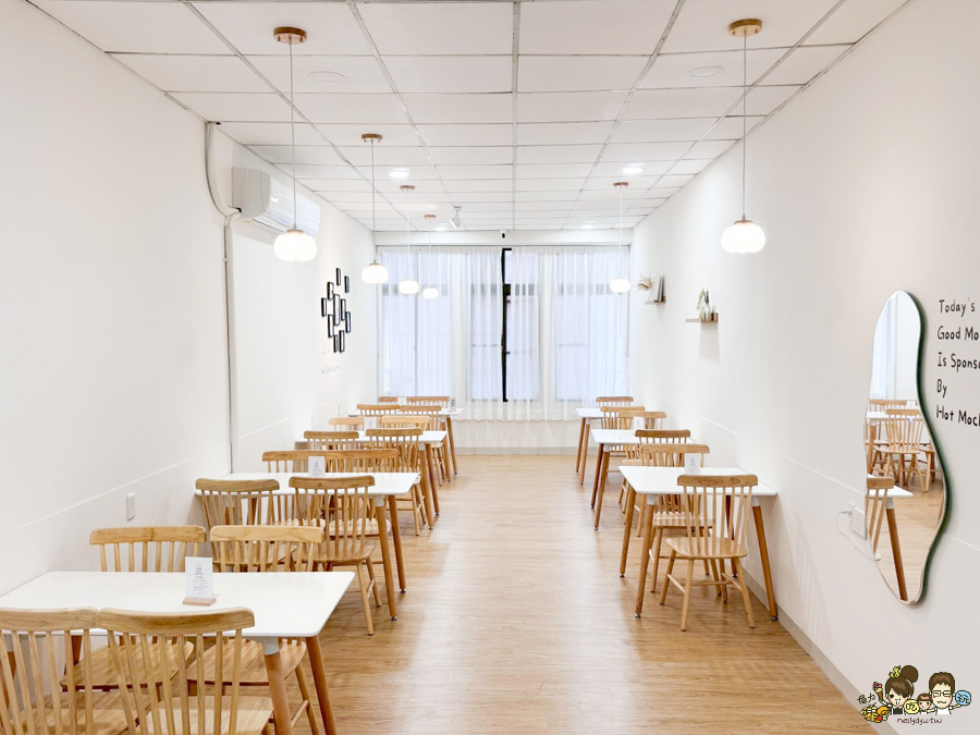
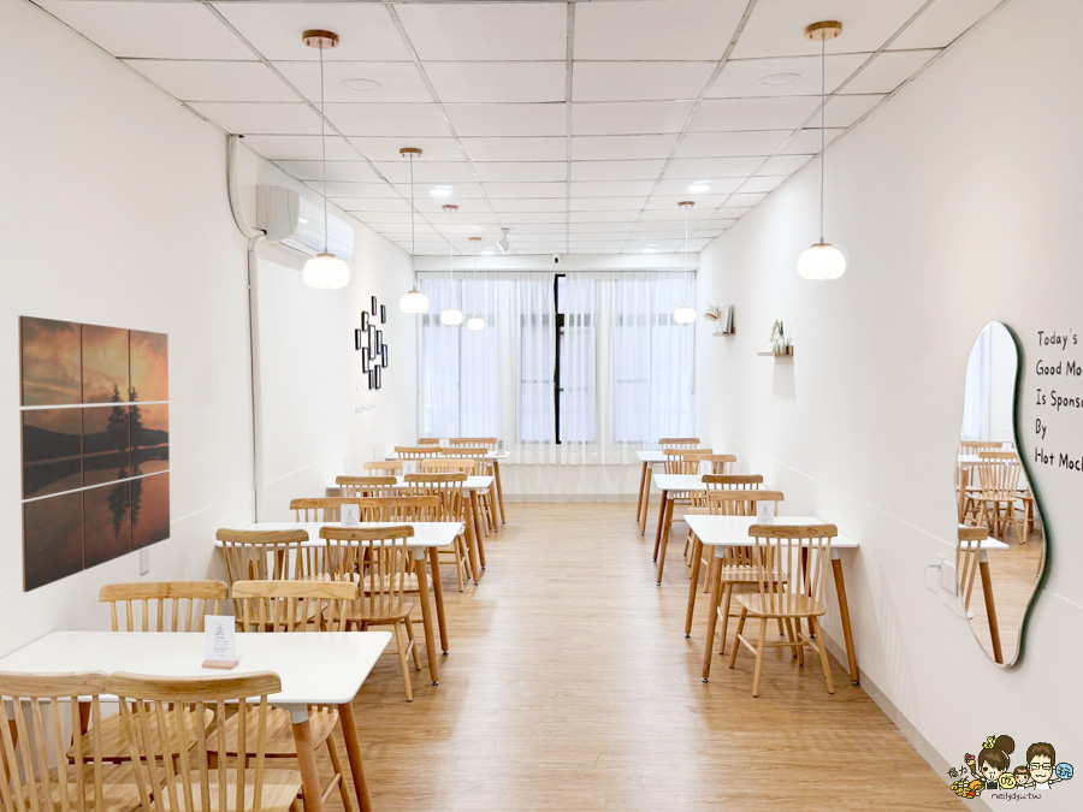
+ wall art [17,314,171,593]
